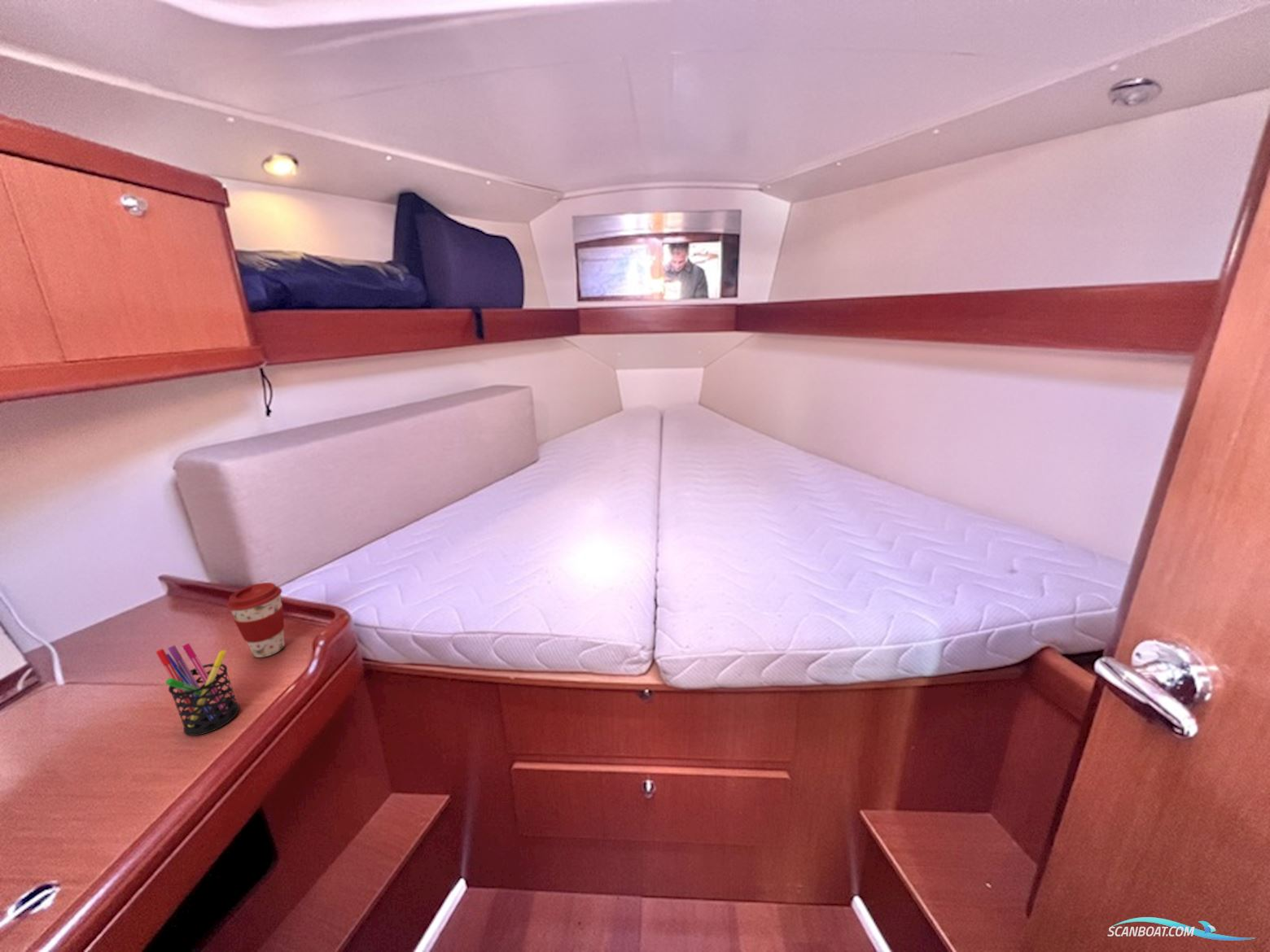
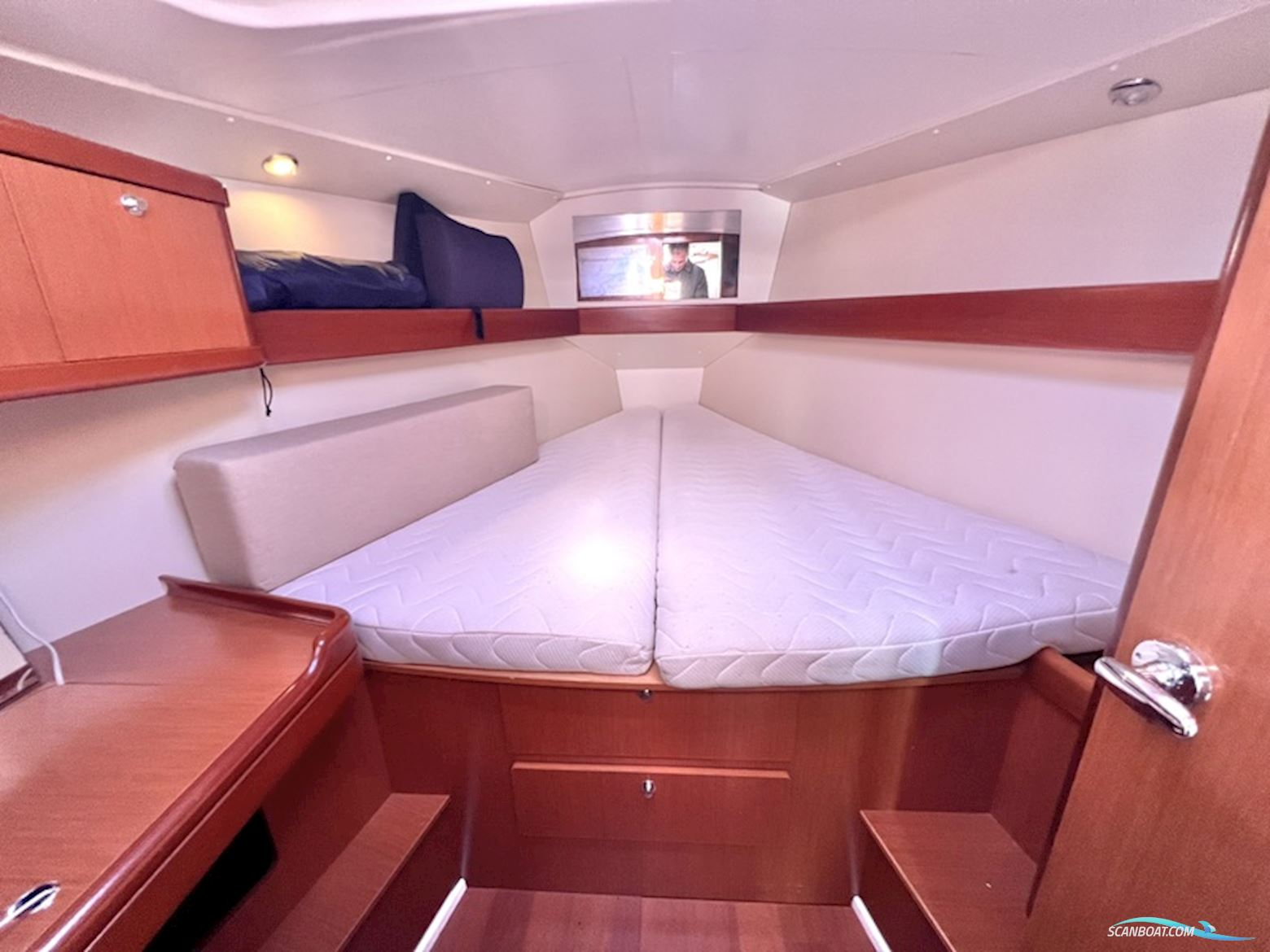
- coffee cup [226,582,286,658]
- pen holder [155,642,240,736]
